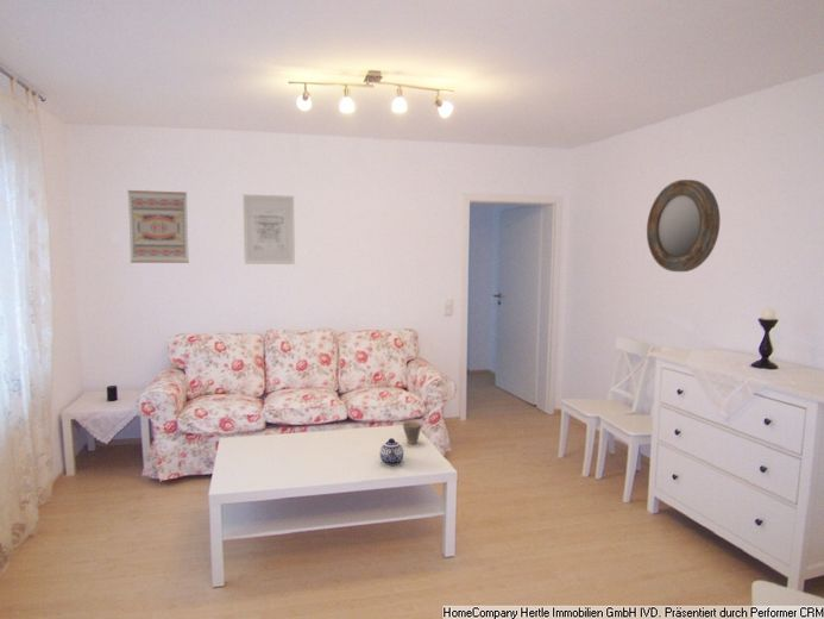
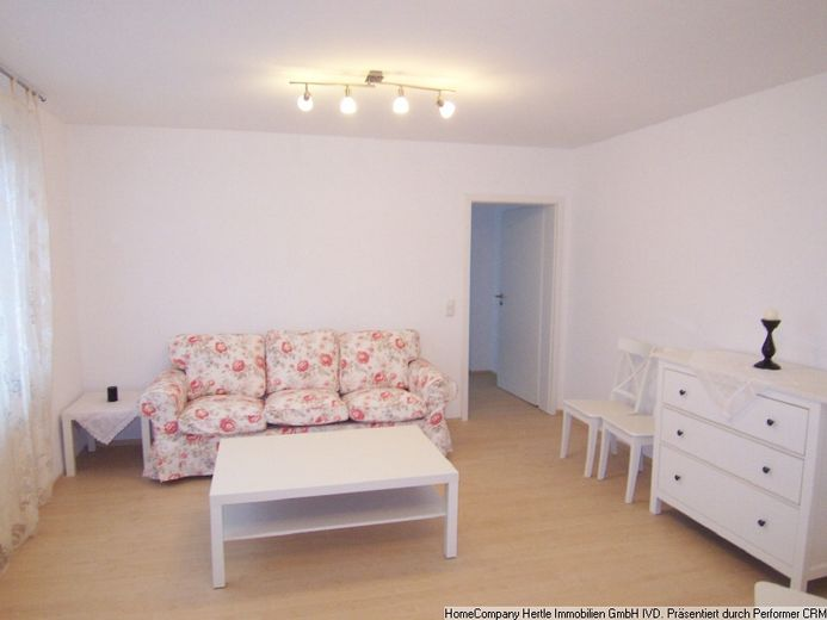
- cup [402,419,423,445]
- teapot [379,437,404,467]
- wall art [126,189,190,264]
- home mirror [646,179,722,273]
- wall art [241,193,296,265]
